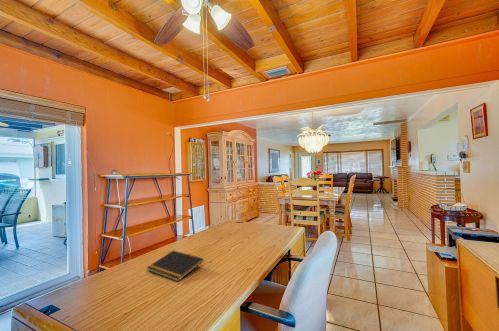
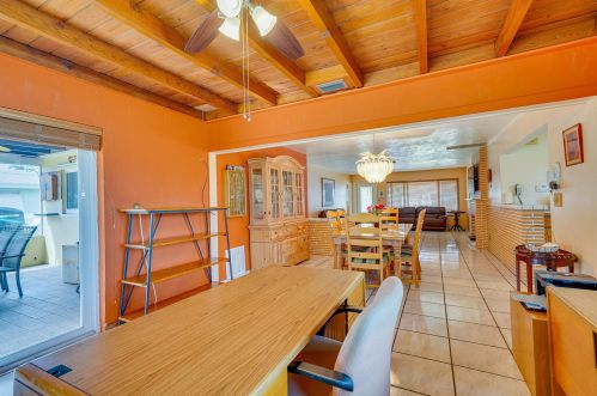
- notepad [146,250,205,282]
